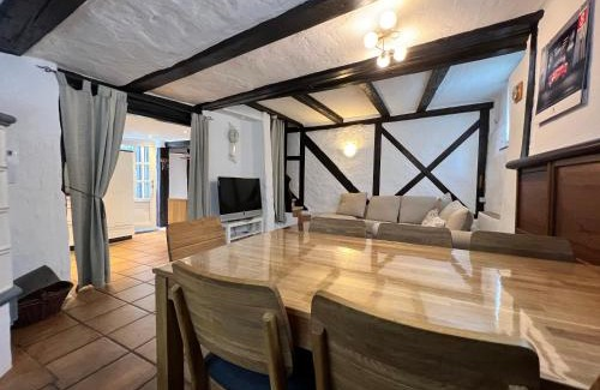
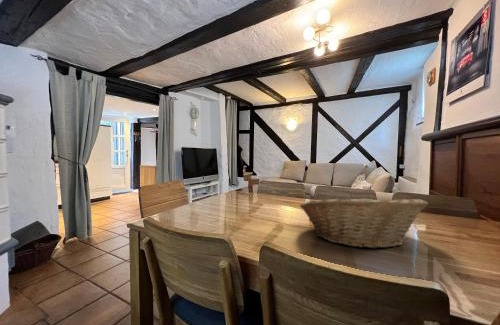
+ fruit basket [299,193,429,250]
